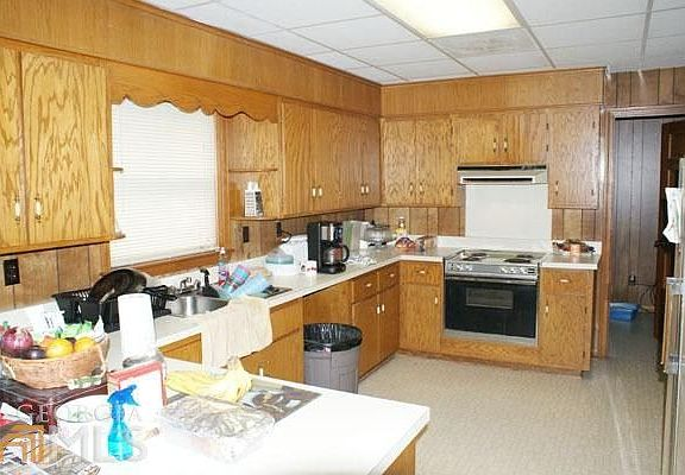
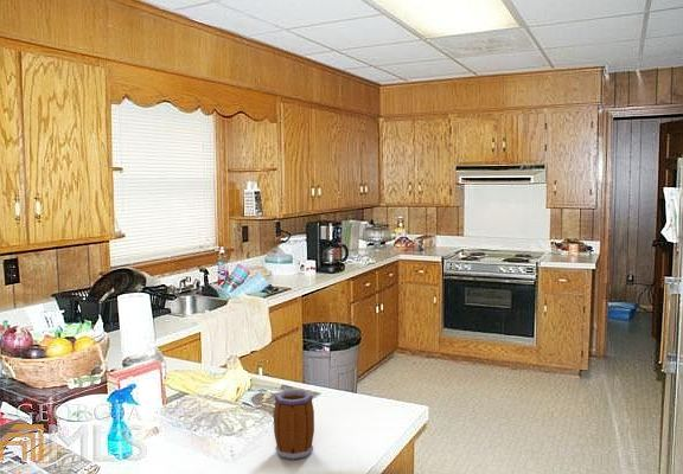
+ mug [273,389,315,460]
